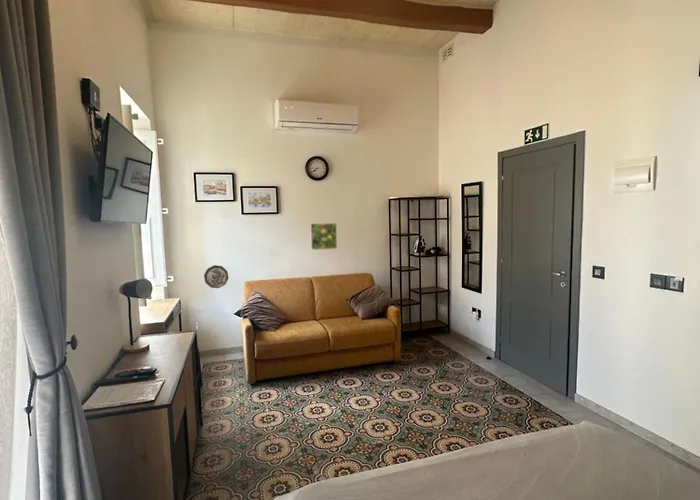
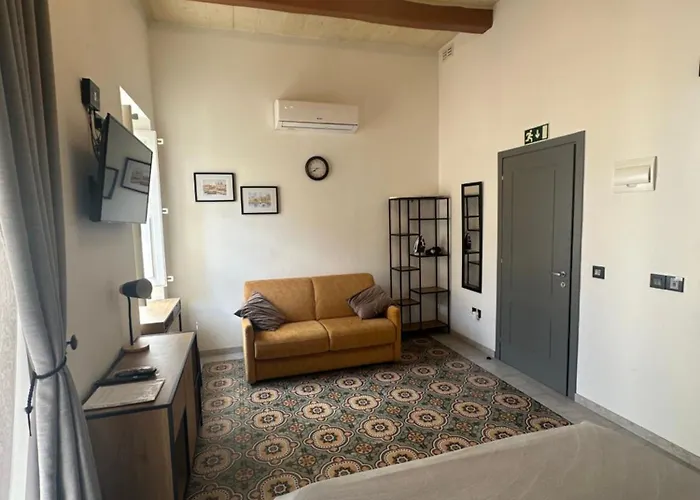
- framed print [309,222,338,251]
- decorative plate [203,264,229,289]
